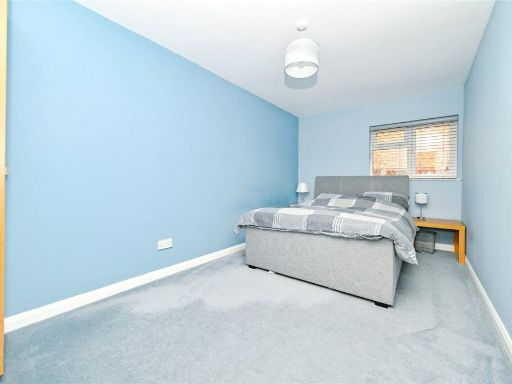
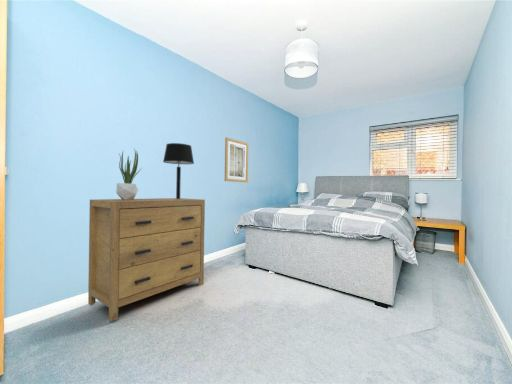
+ table lamp [162,142,195,199]
+ potted plant [115,148,143,200]
+ dresser [87,197,206,322]
+ wall art [224,137,250,183]
